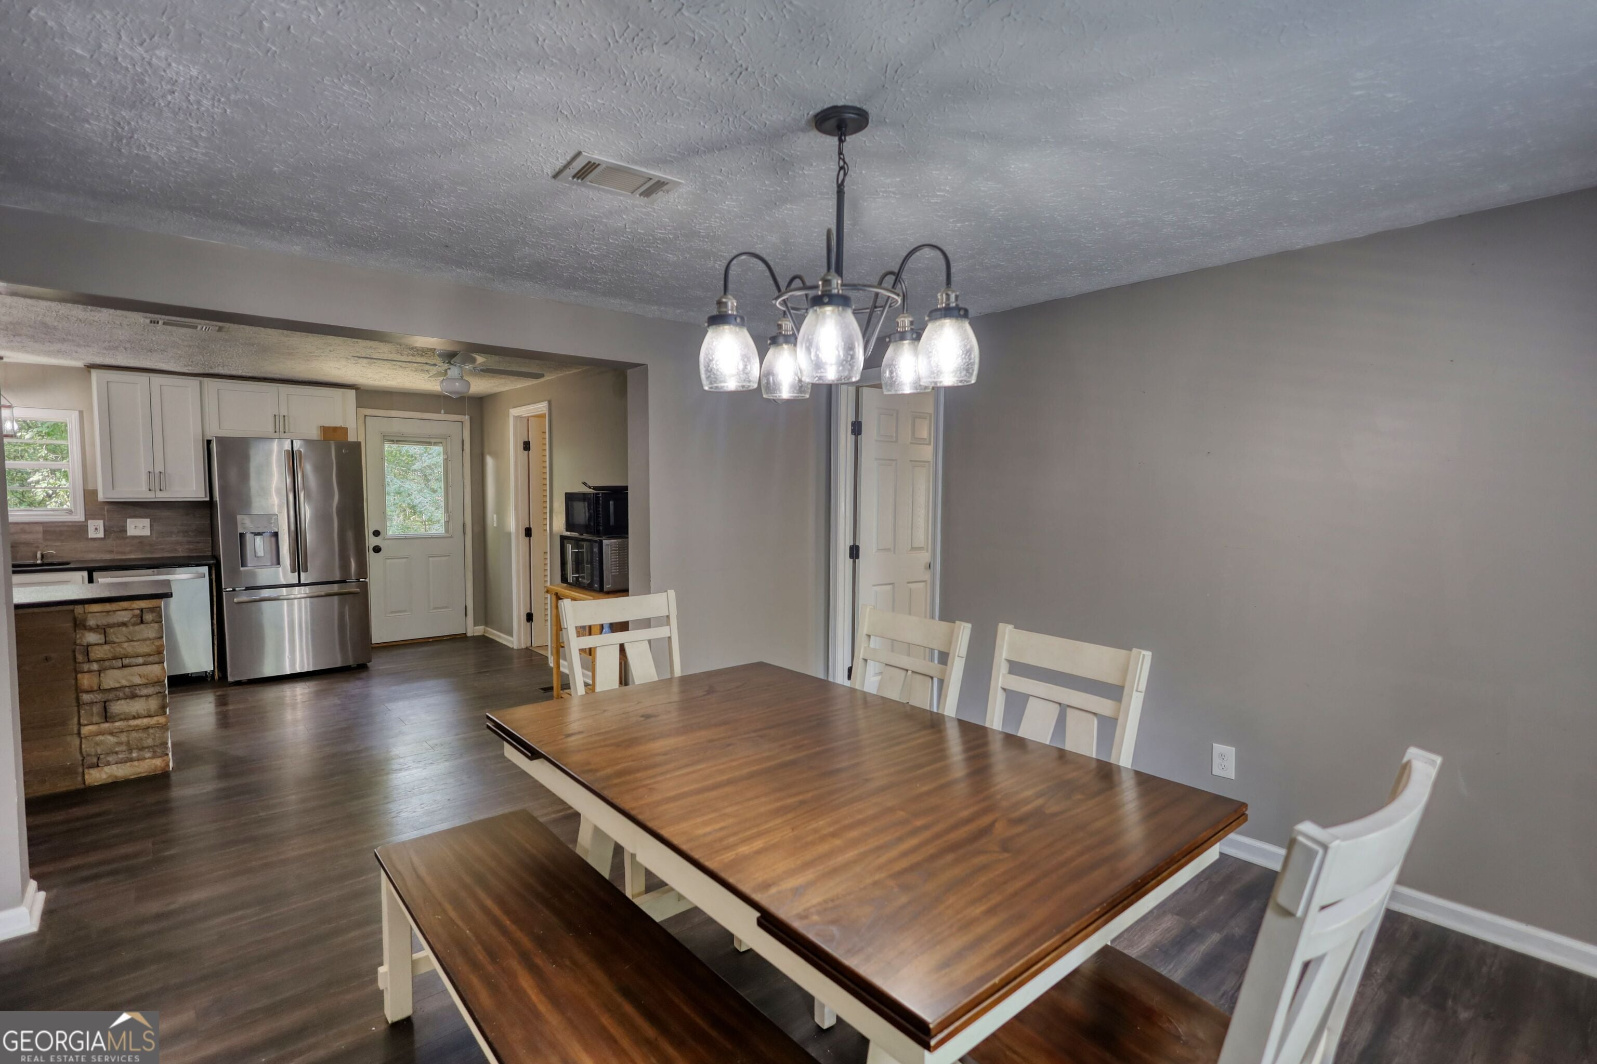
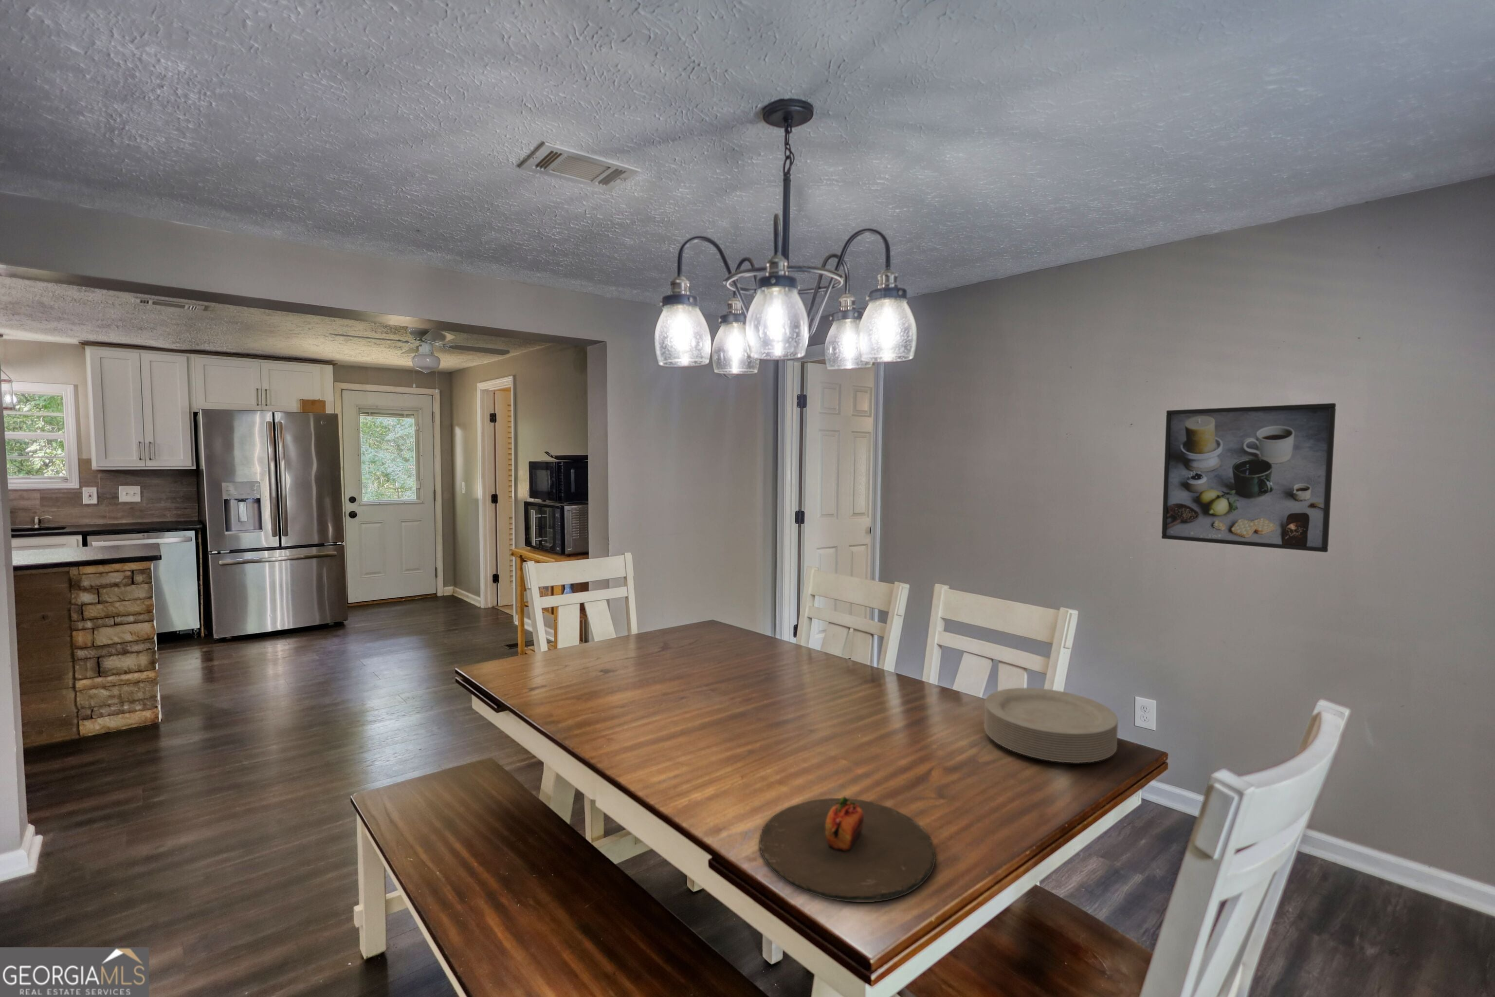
+ plate [759,794,937,902]
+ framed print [1161,403,1336,553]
+ plate [983,688,1118,763]
